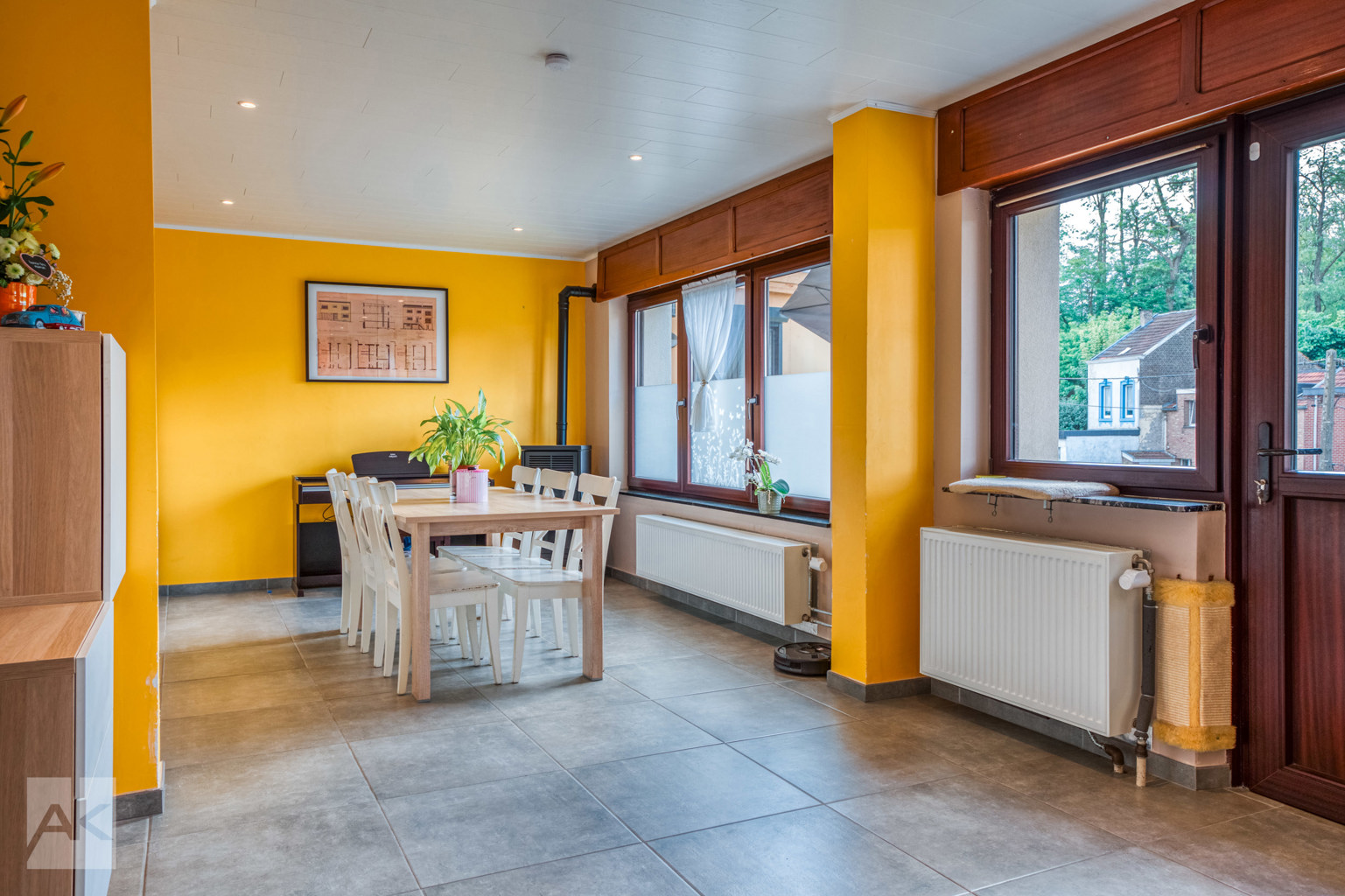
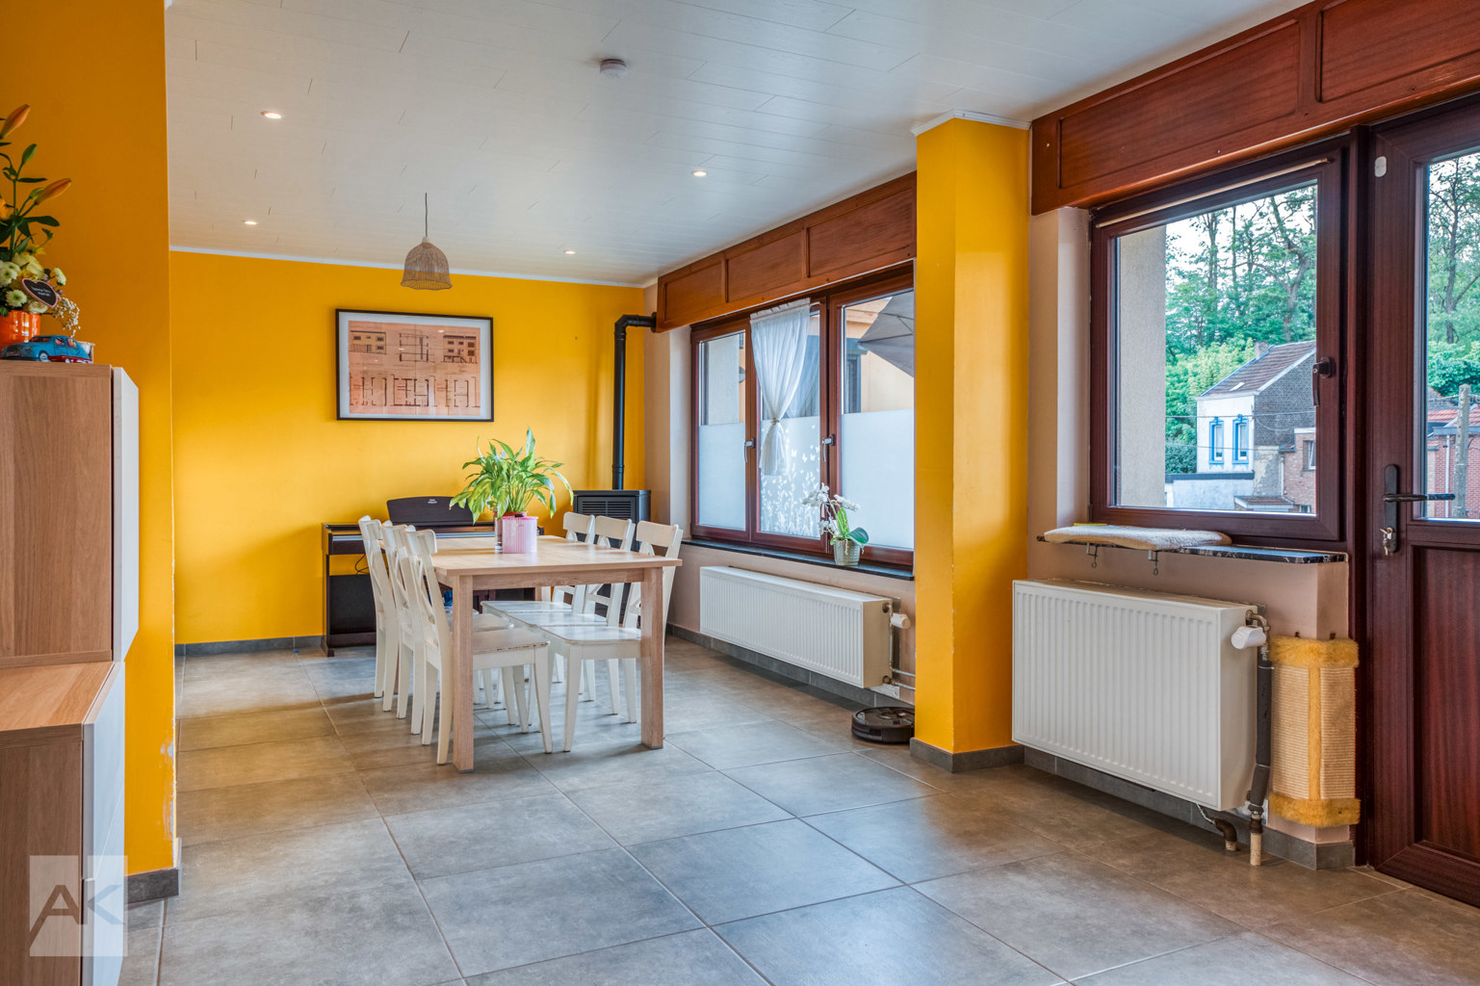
+ pendant lamp [399,191,453,292]
